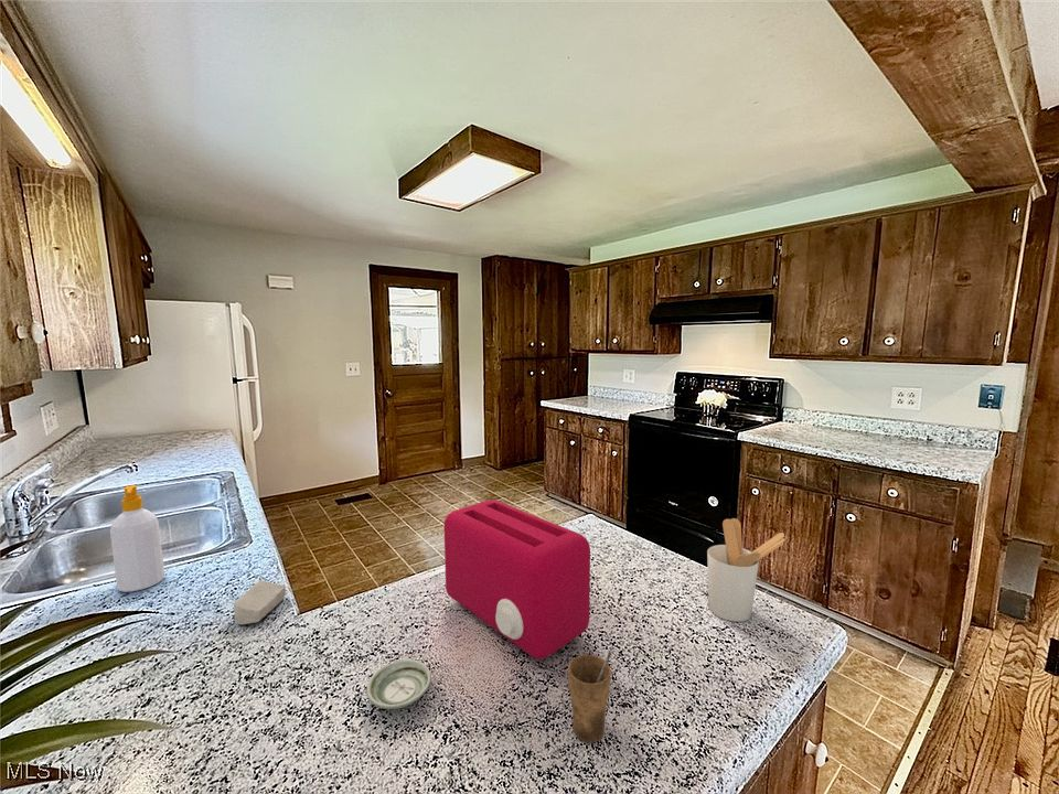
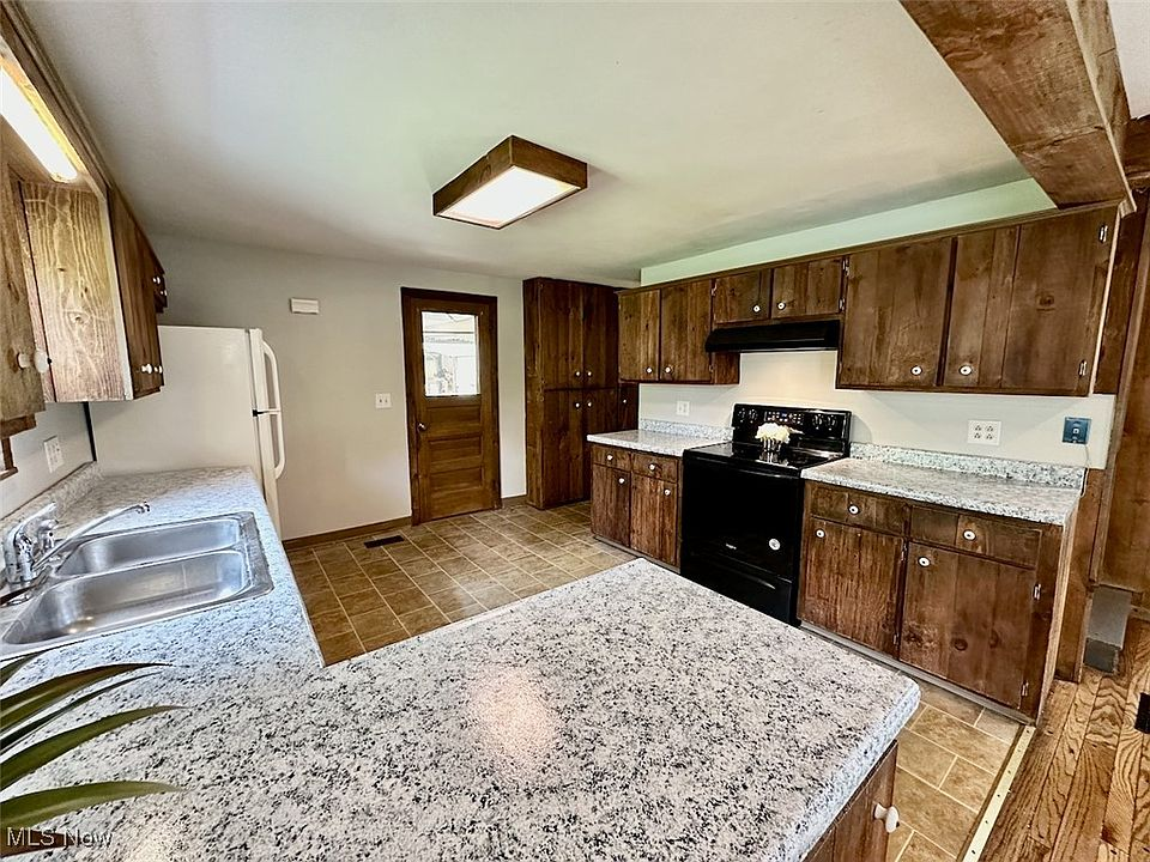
- soap bottle [109,484,165,593]
- toaster [442,500,591,661]
- cup [567,651,612,744]
- saucer [365,658,432,710]
- utensil holder [706,517,787,623]
- soap bar [233,579,287,625]
